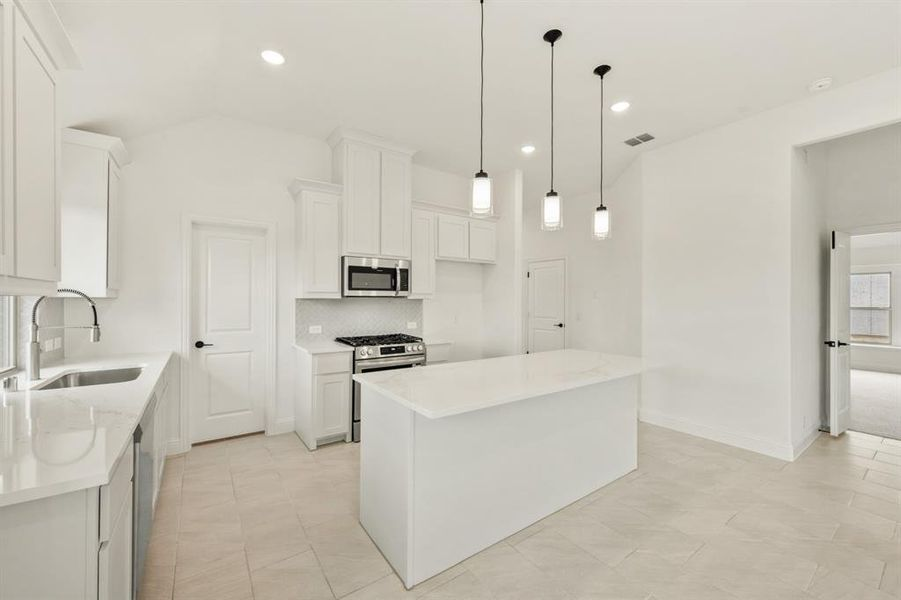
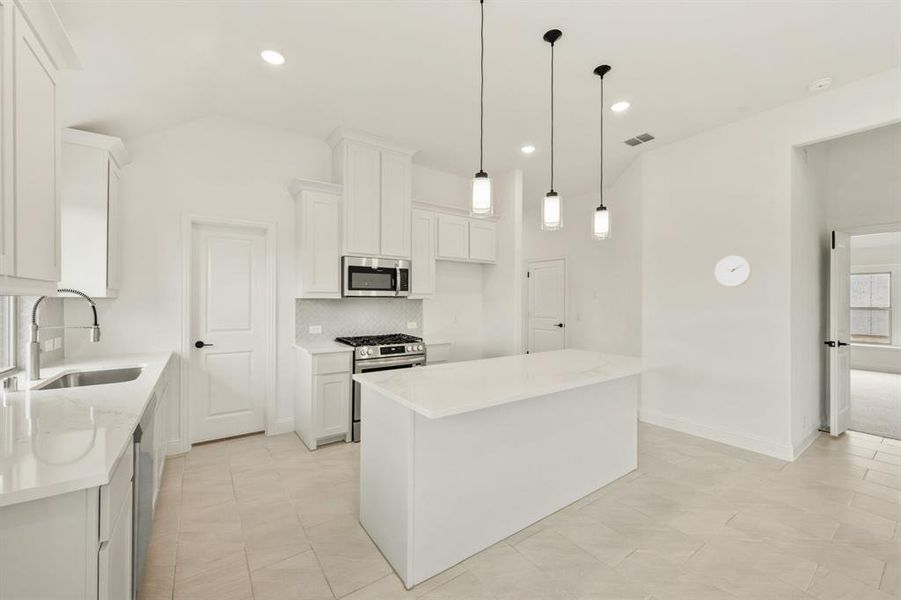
+ wall clock [714,255,752,288]
